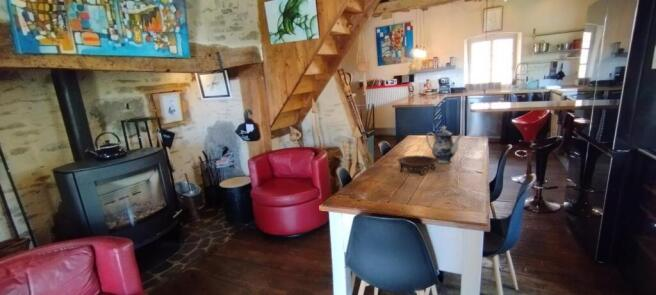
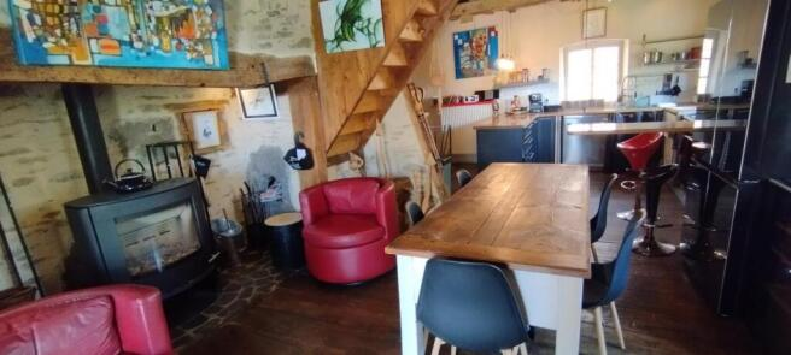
- bowl [397,154,438,176]
- teapot [425,125,464,164]
